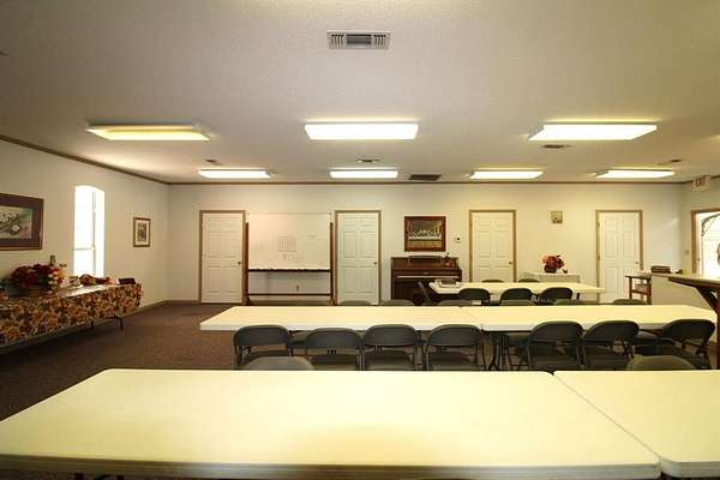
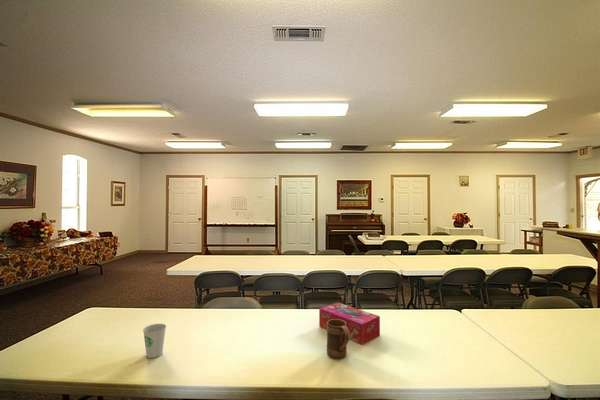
+ tissue box [318,301,381,346]
+ mug [326,319,350,360]
+ paper cup [142,323,167,359]
